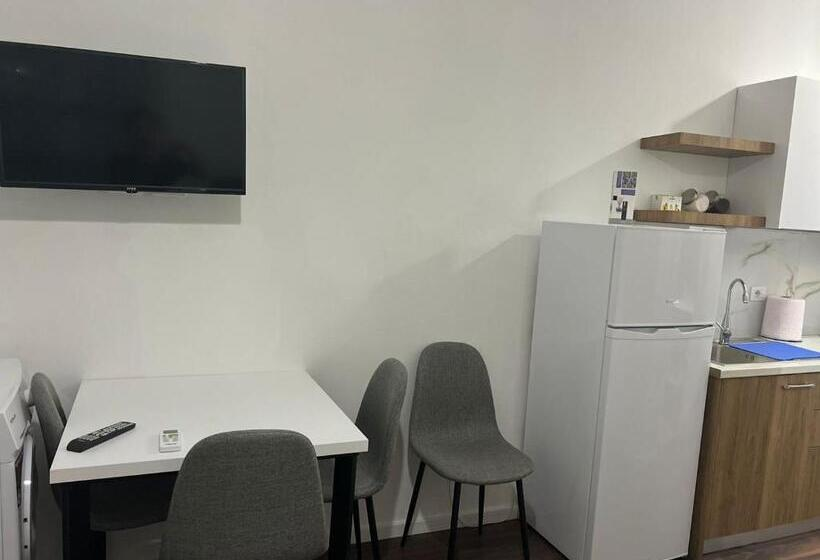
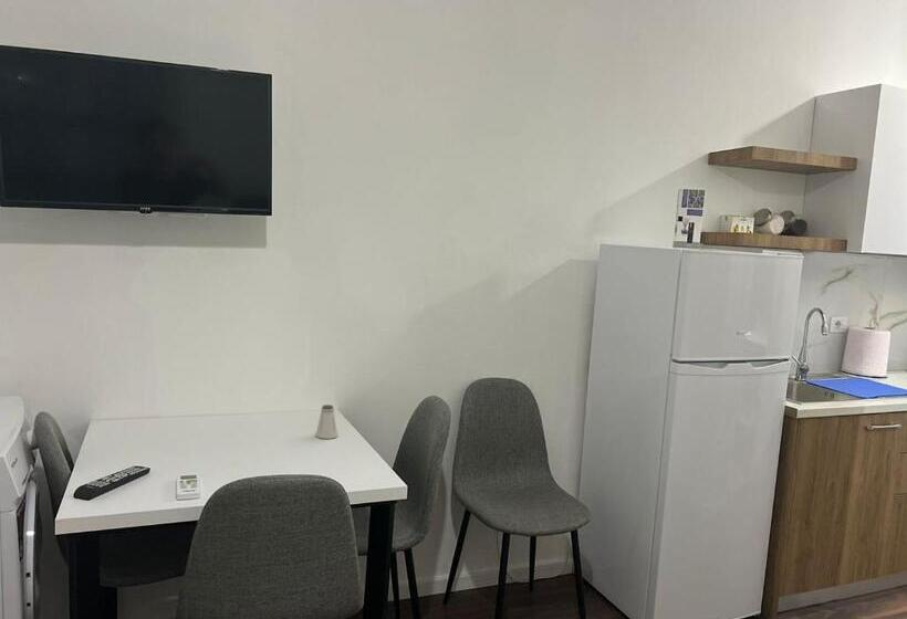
+ saltshaker [315,403,338,440]
